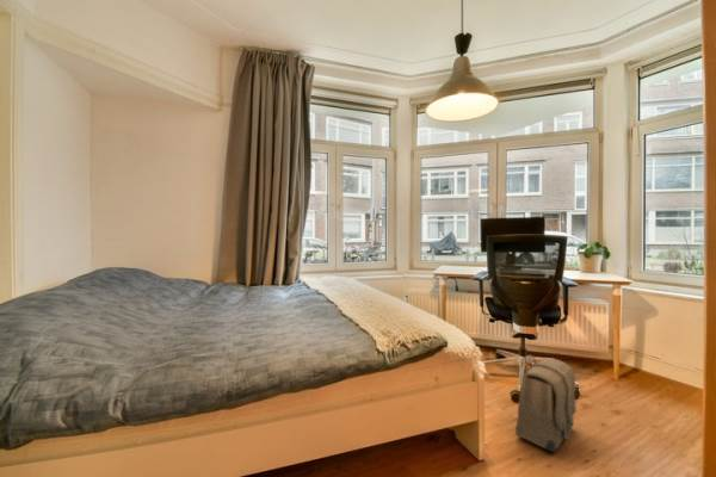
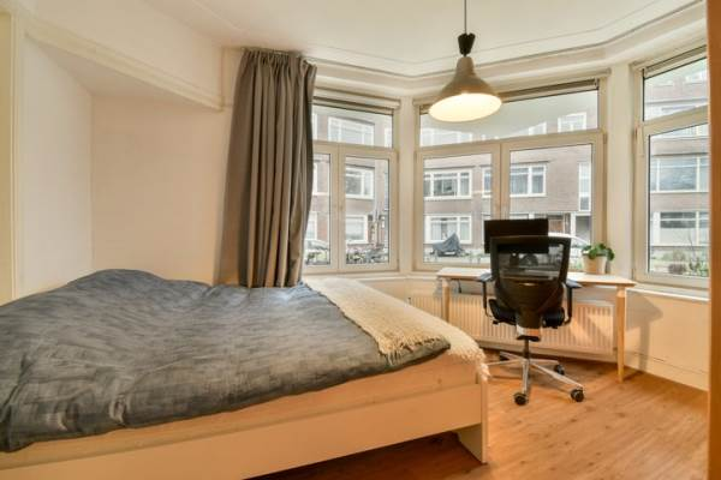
- backpack [514,354,578,454]
